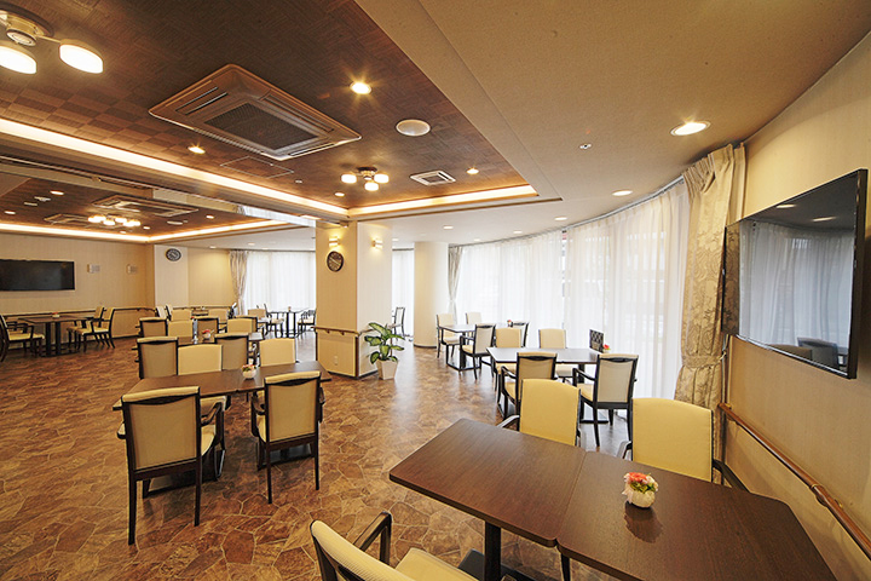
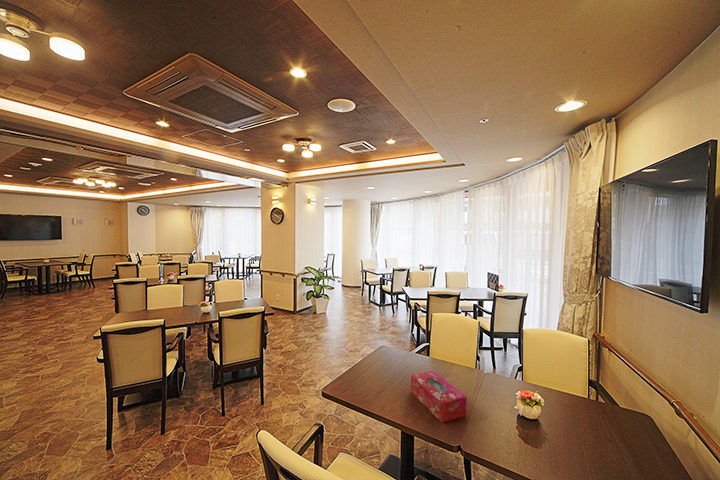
+ tissue box [410,370,468,423]
